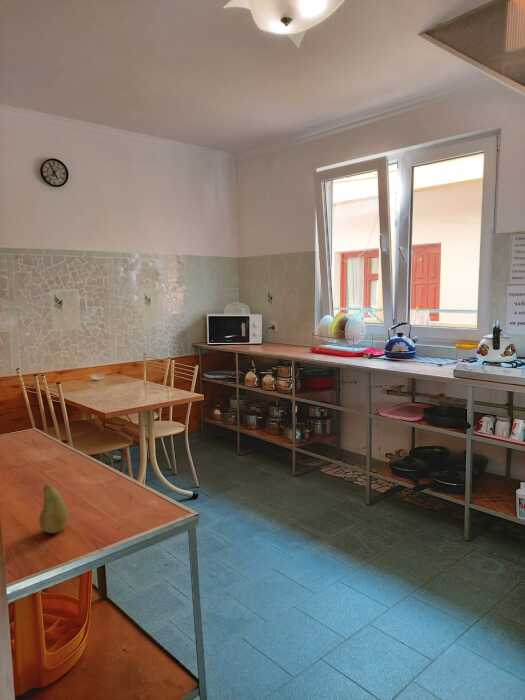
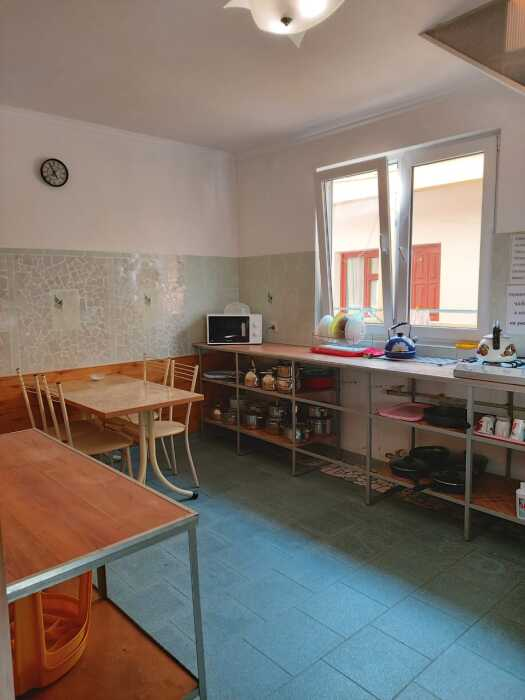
- fruit [38,483,70,534]
